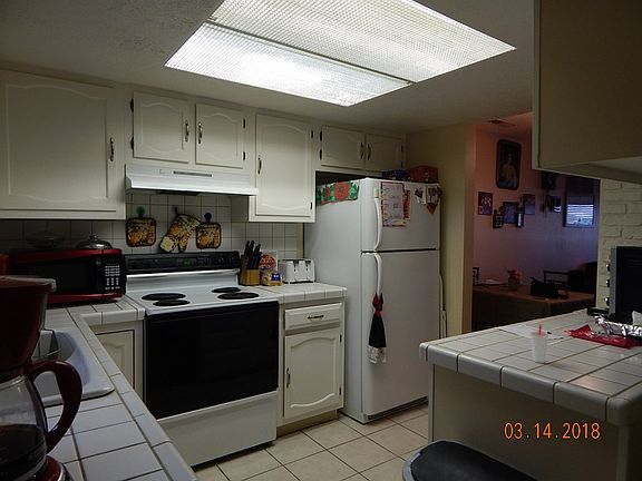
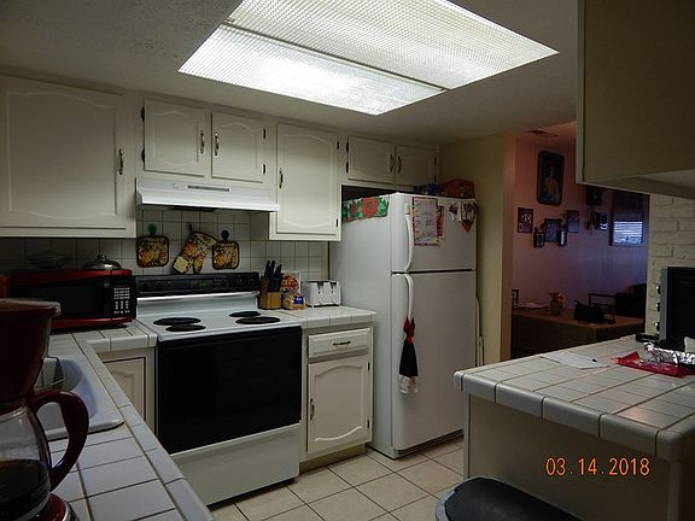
- cup [529,324,549,364]
